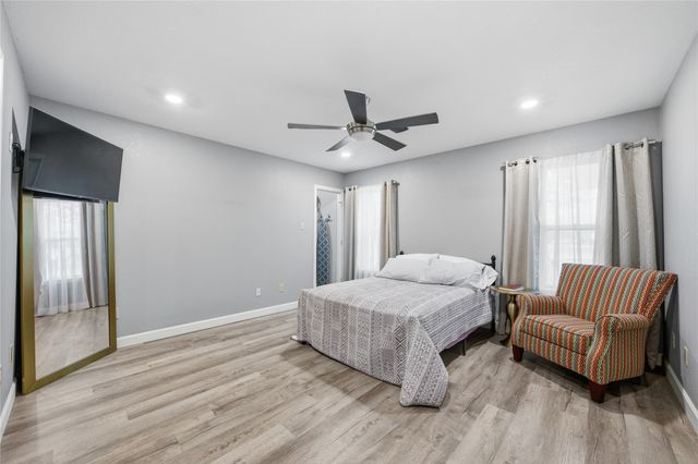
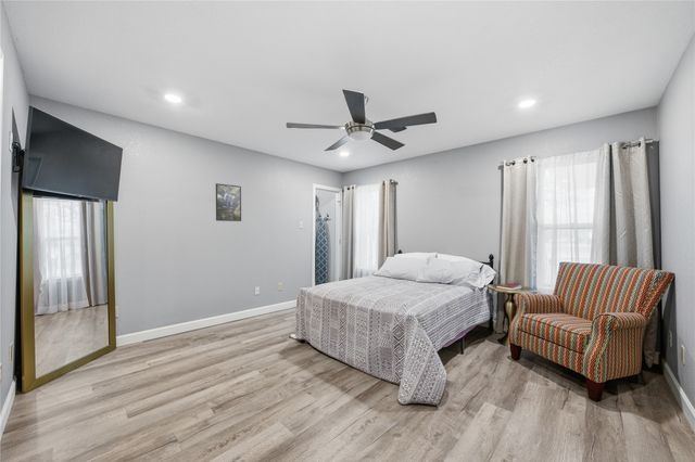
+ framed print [215,182,242,222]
